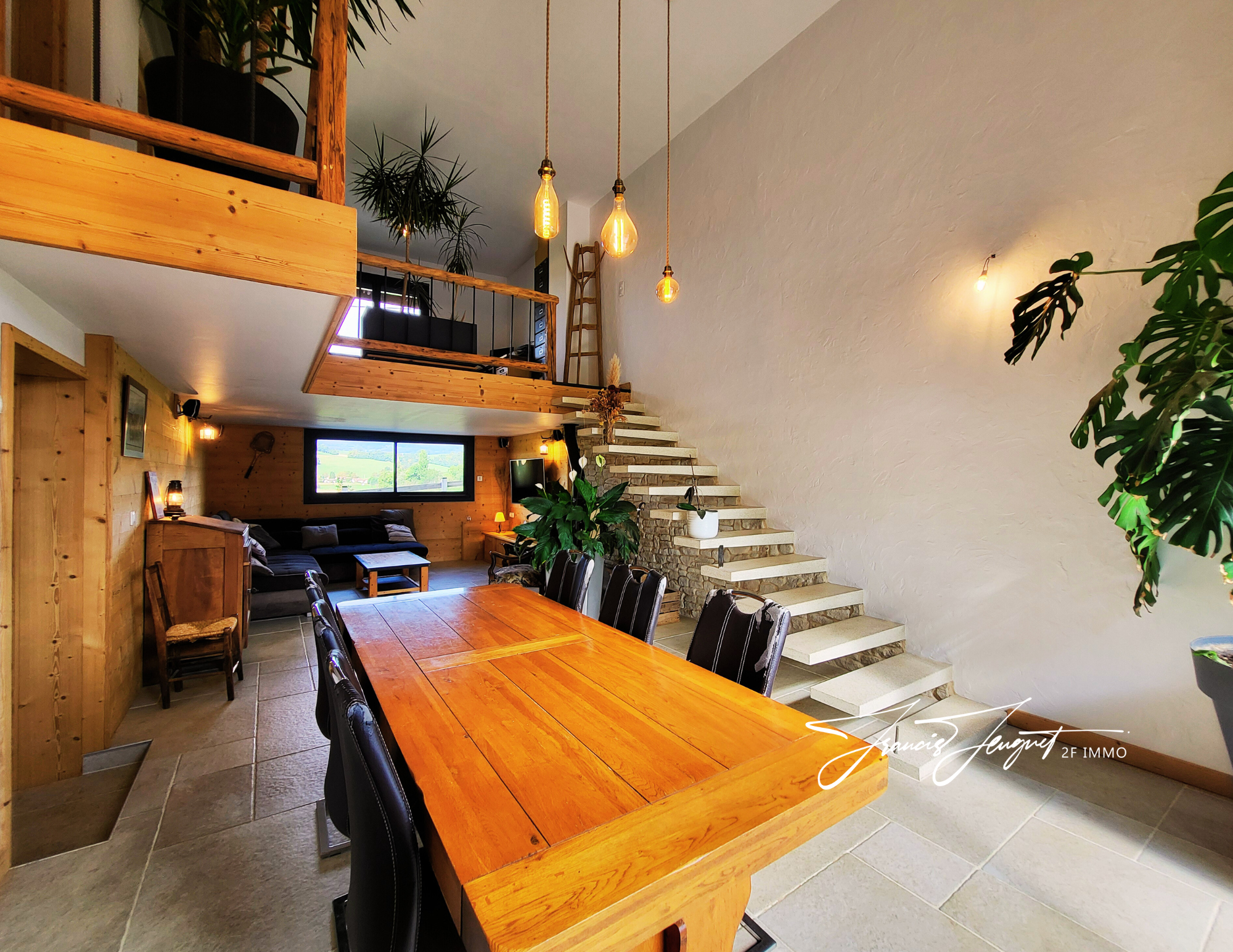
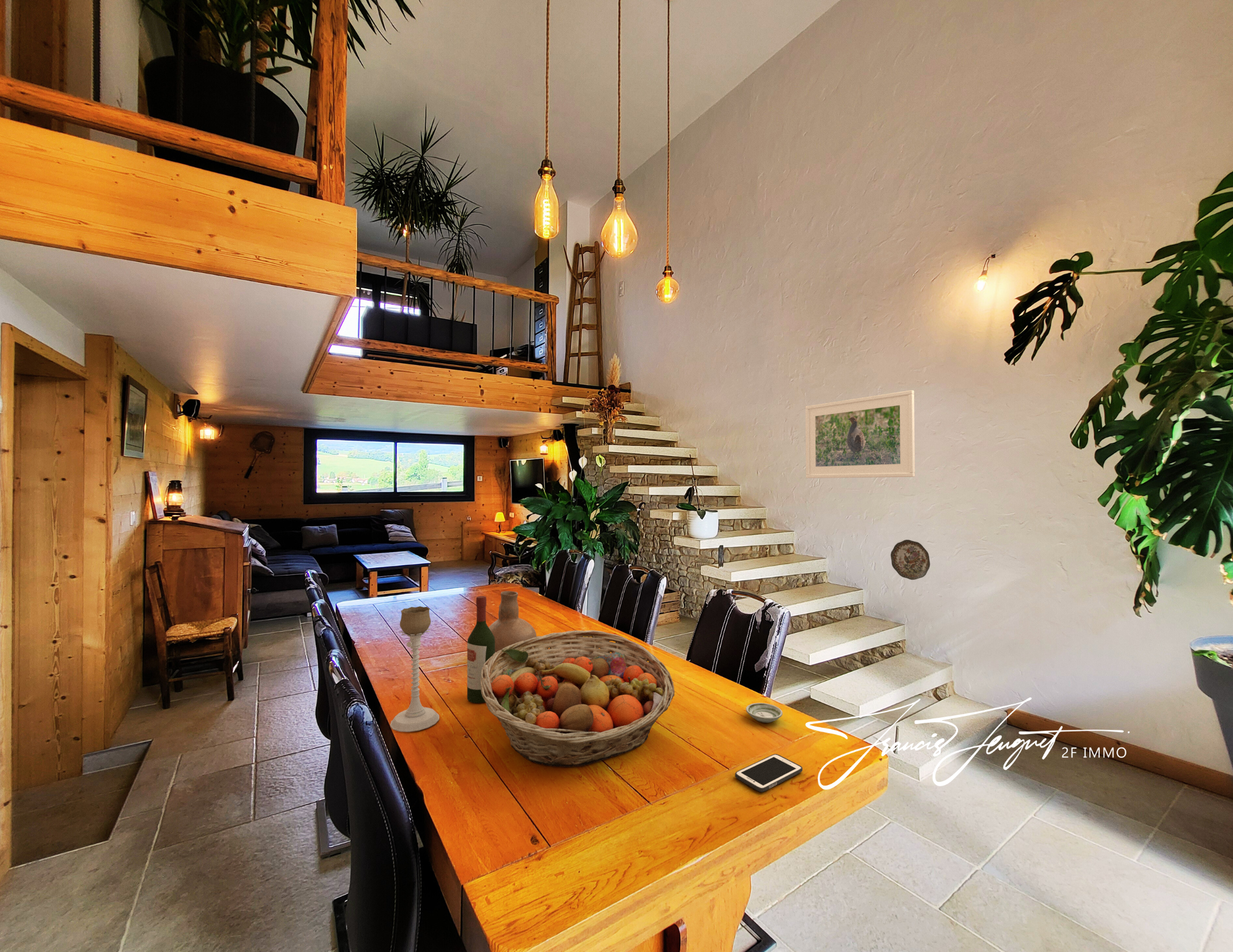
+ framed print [805,389,916,479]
+ candle holder [390,606,440,733]
+ cell phone [734,754,803,792]
+ vase [489,590,537,652]
+ decorative plate [890,539,930,580]
+ wine bottle [467,595,495,704]
+ saucer [745,702,783,723]
+ fruit basket [481,630,675,768]
